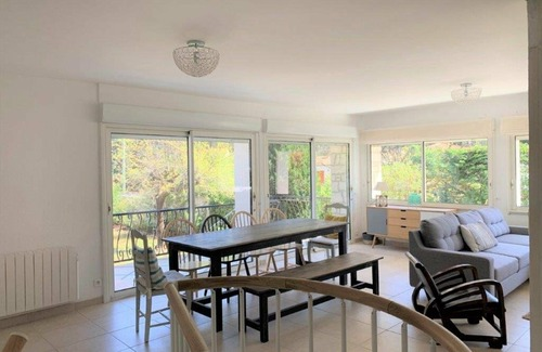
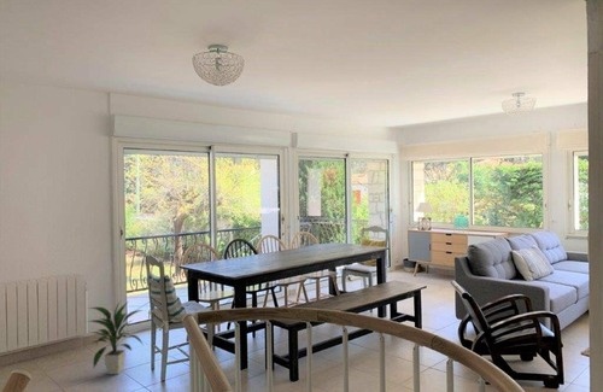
+ indoor plant [86,302,145,375]
